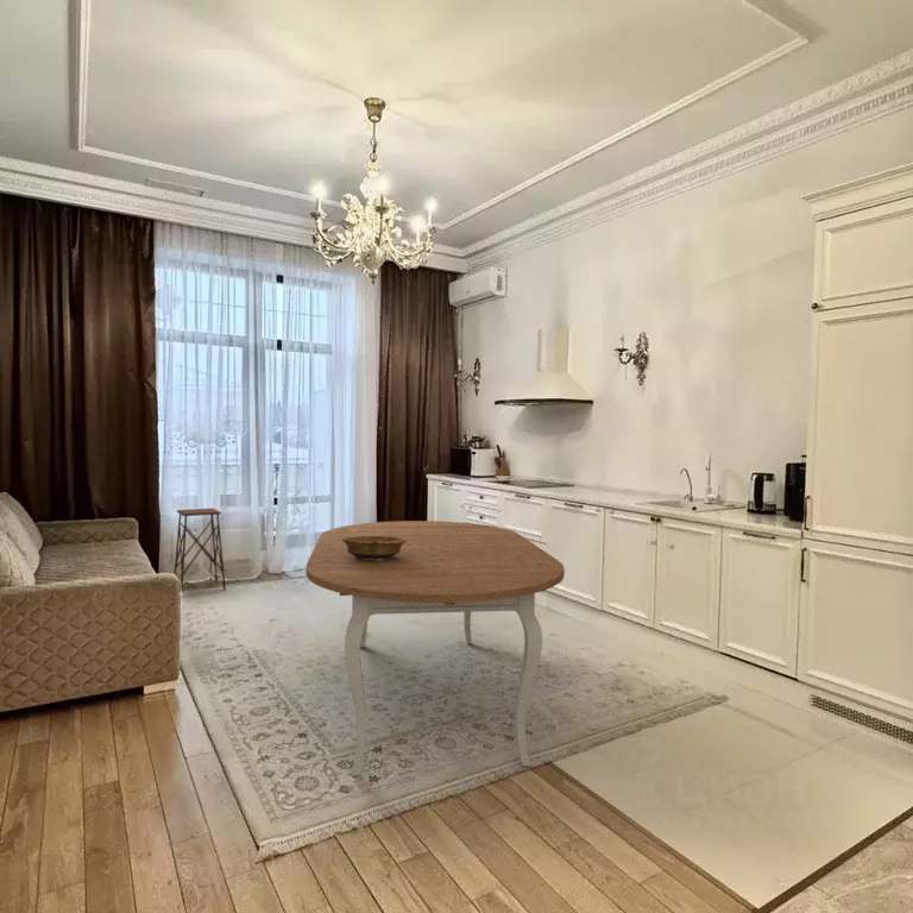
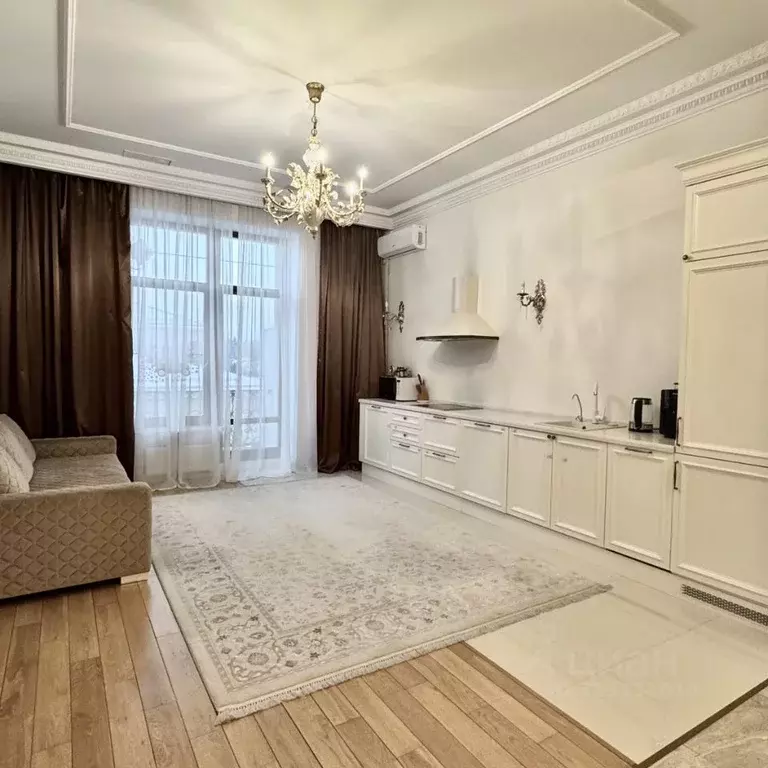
- dining table [304,520,566,777]
- decorative bowl [342,536,407,560]
- side table [172,508,227,592]
